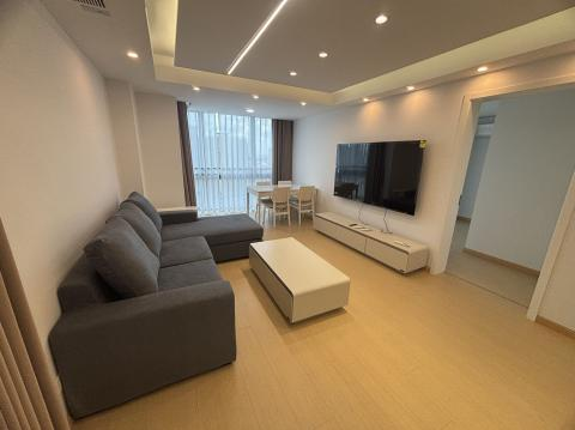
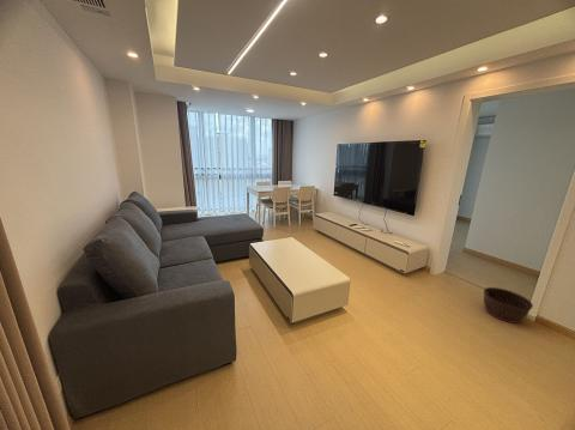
+ basket [483,286,534,325]
